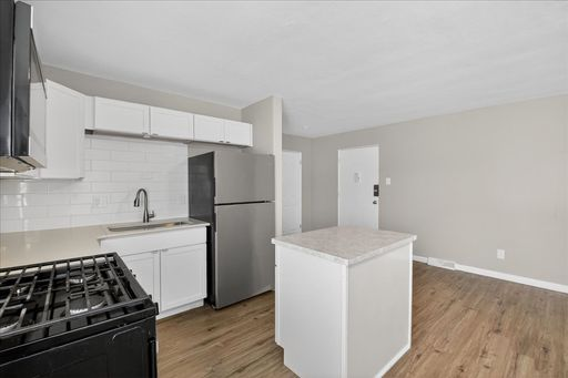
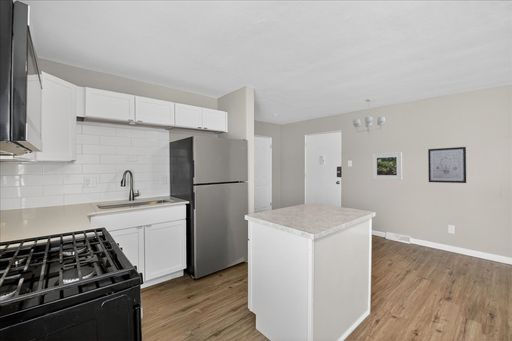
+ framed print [371,151,403,181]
+ chandelier [352,98,386,133]
+ wall art [427,146,467,184]
